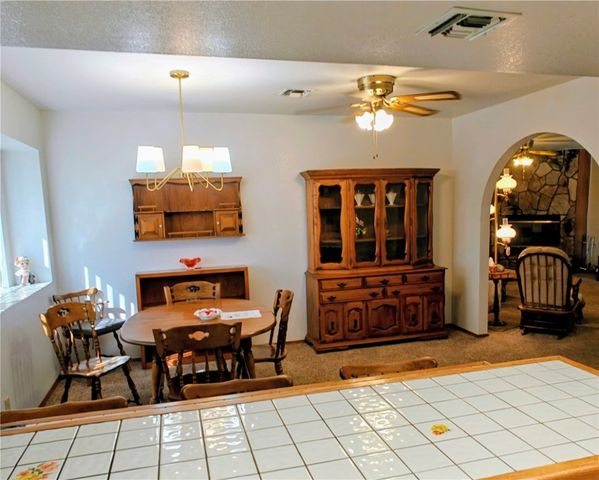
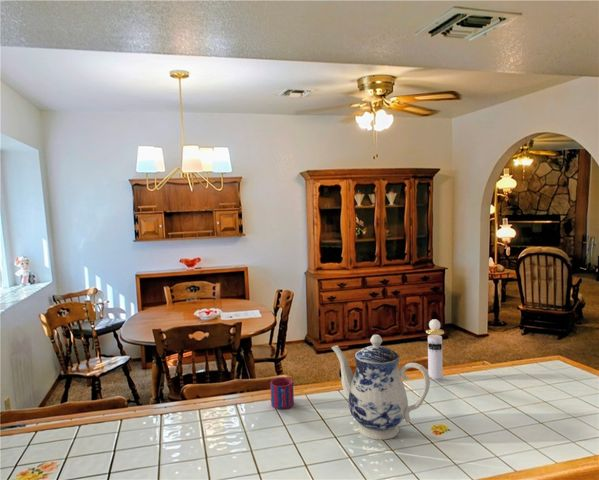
+ perfume bottle [425,318,445,379]
+ teapot [330,334,431,441]
+ mug [269,376,295,410]
